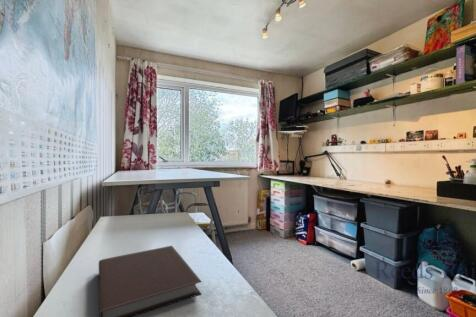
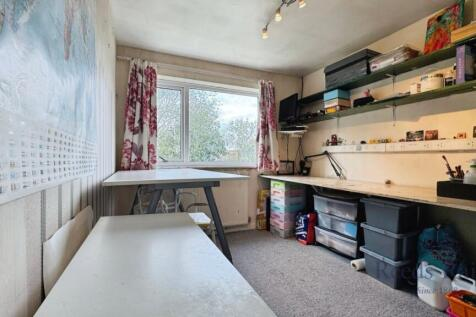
- notebook [98,245,203,317]
